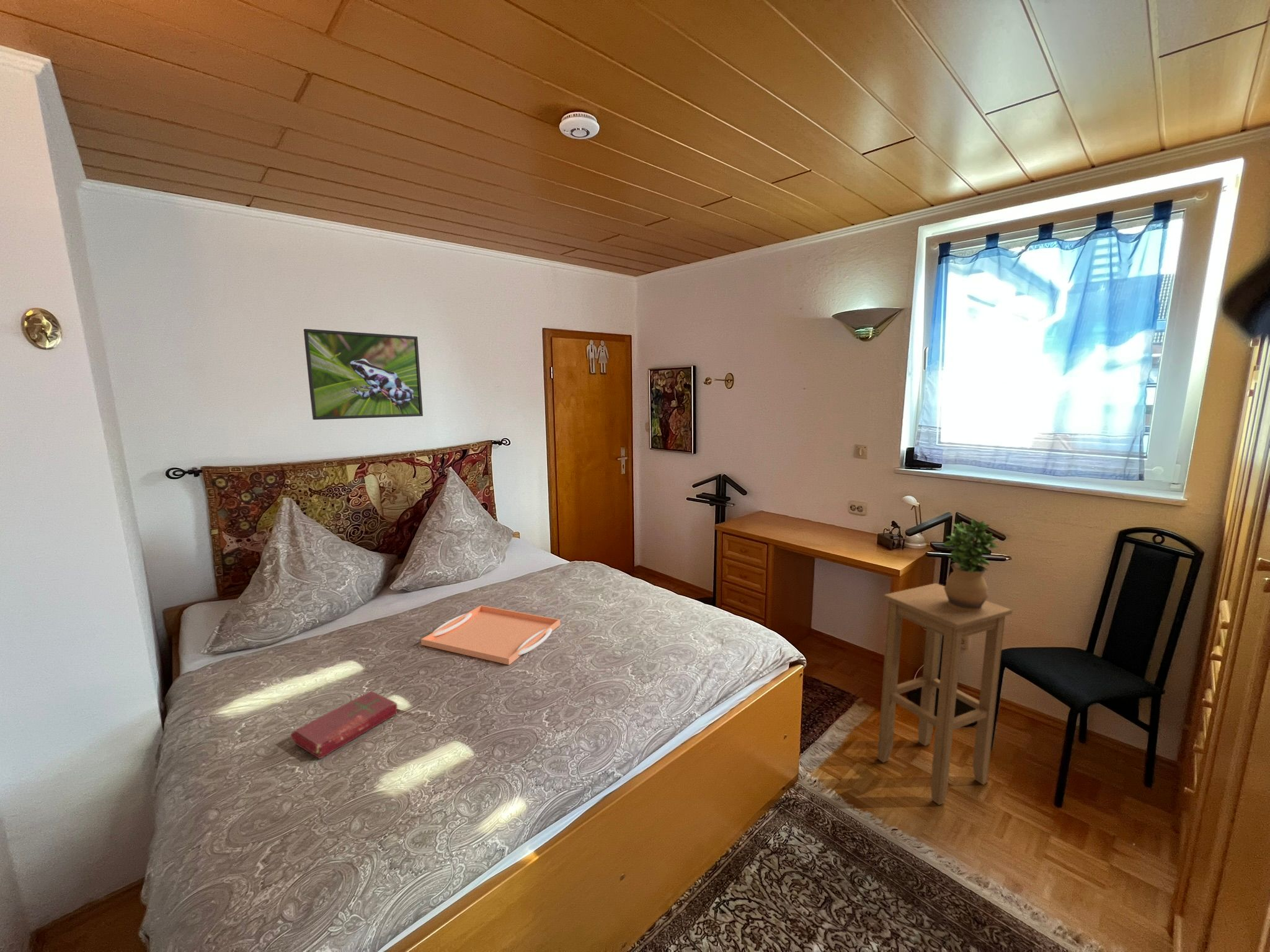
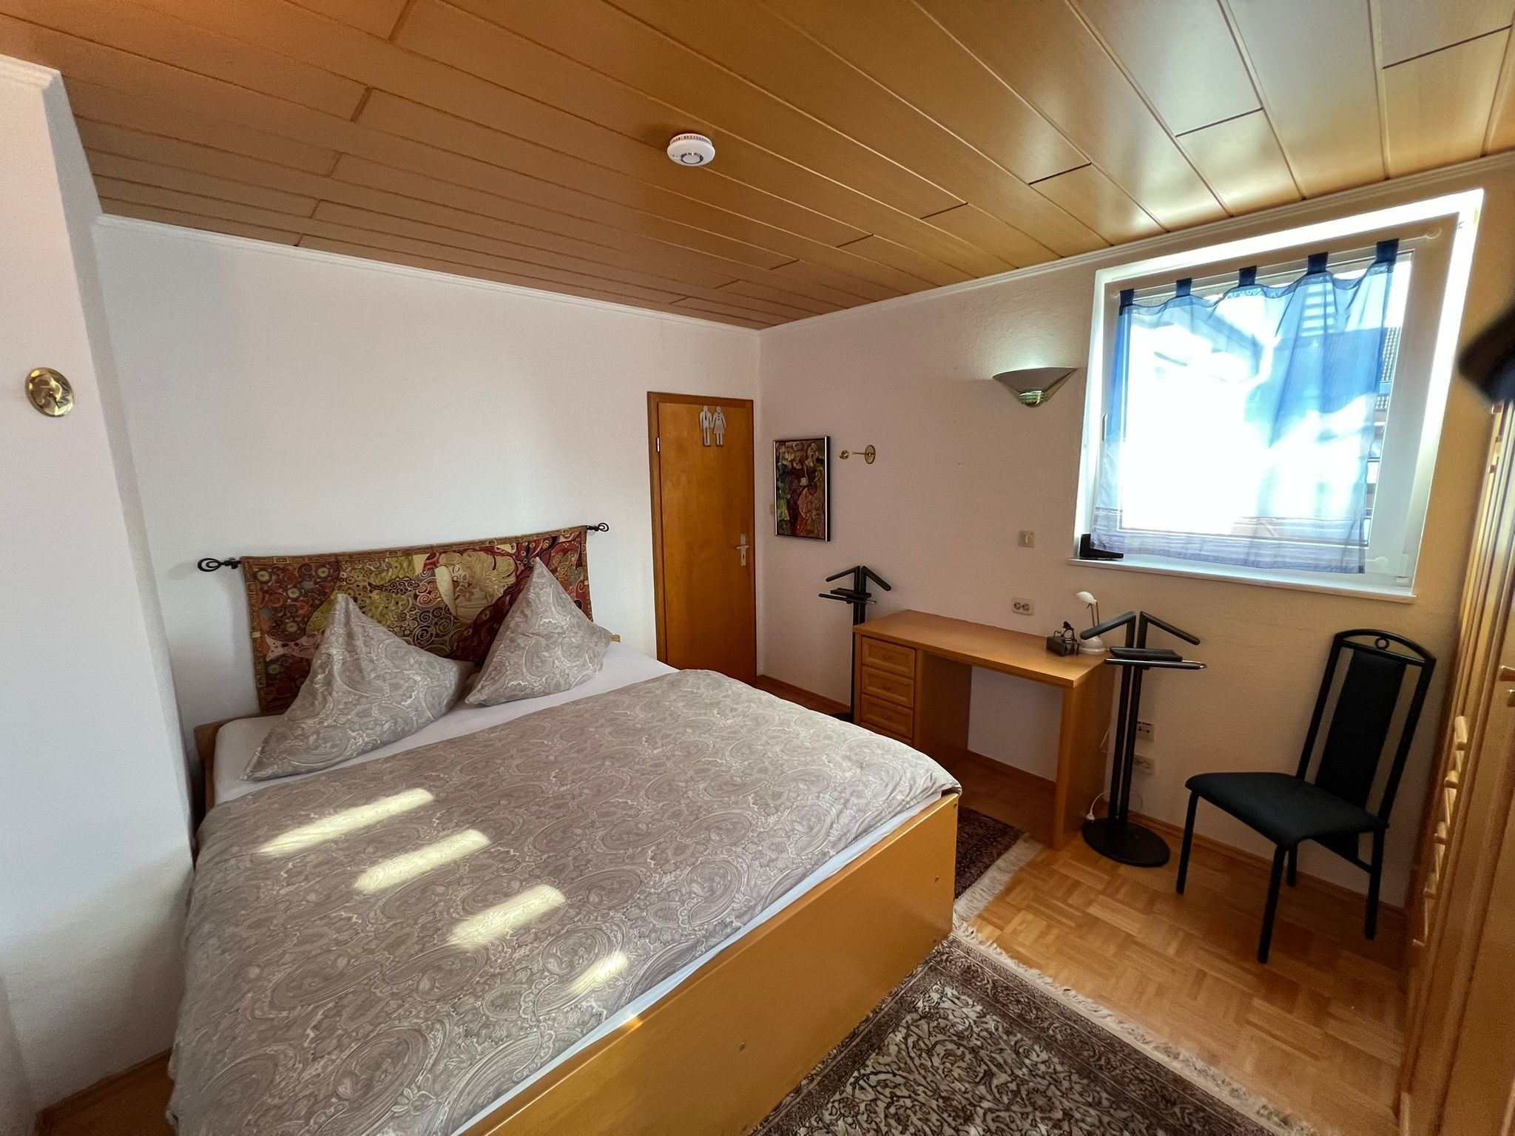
- serving tray [420,605,561,666]
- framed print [303,328,424,420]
- book [290,690,398,759]
- stool [877,583,1013,806]
- potted plant [943,518,998,612]
